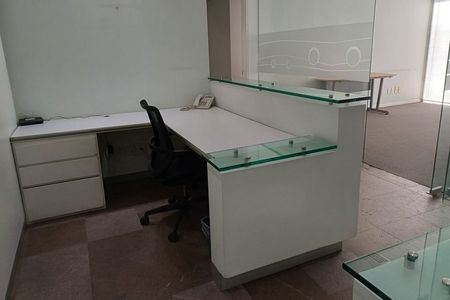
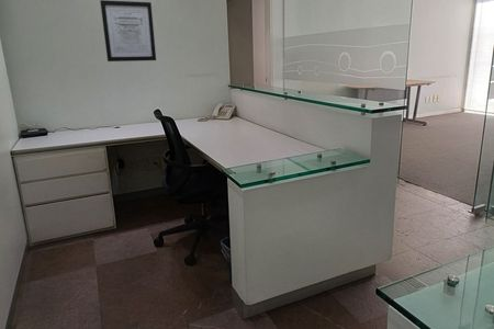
+ wall art [99,0,157,63]
